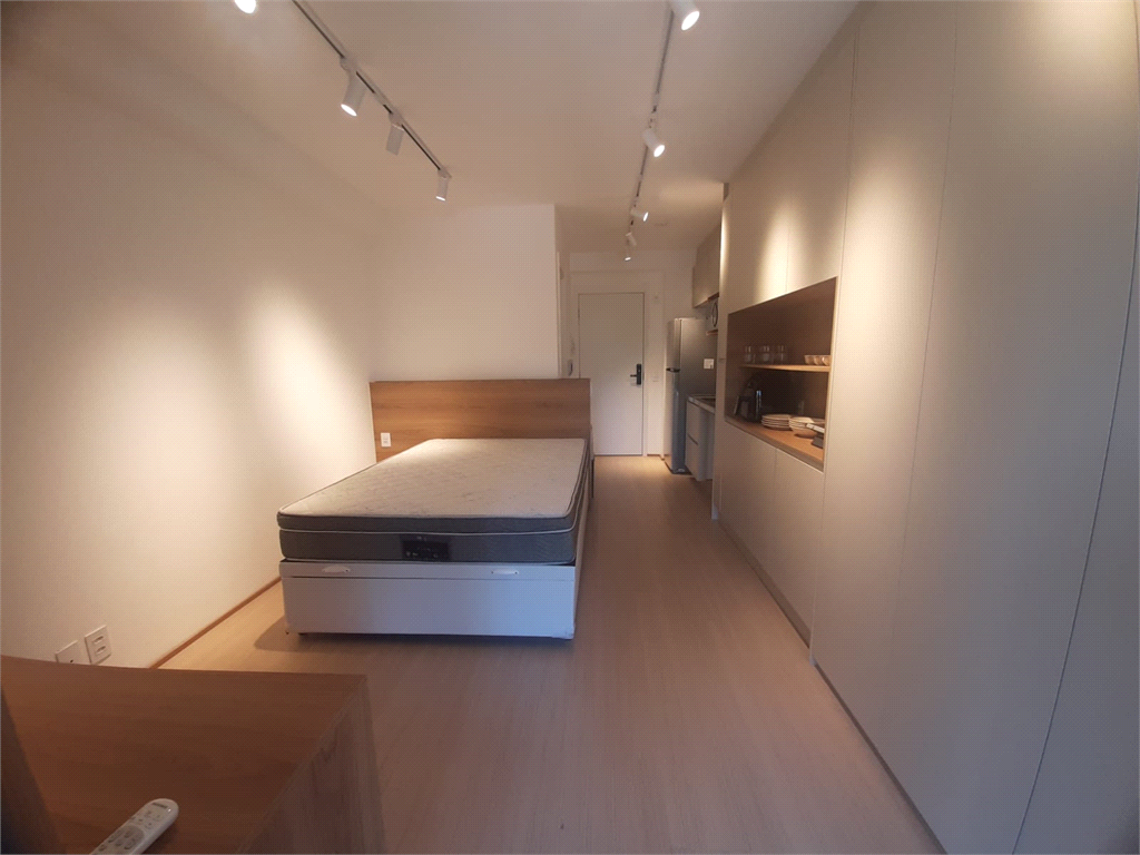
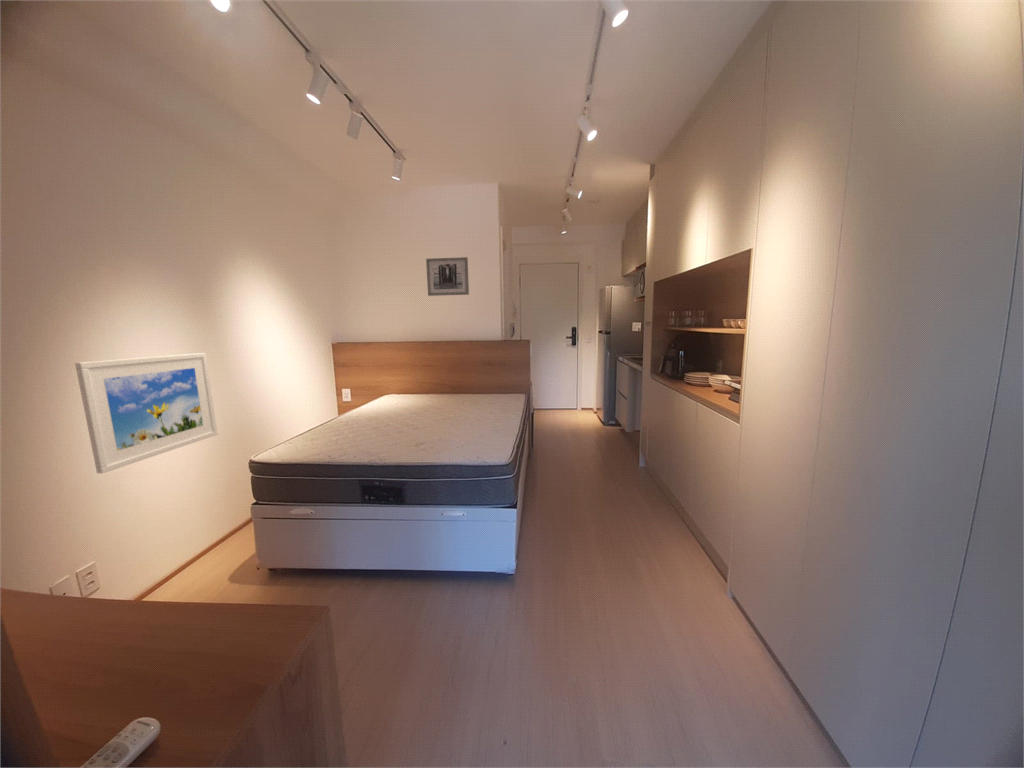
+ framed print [74,352,219,474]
+ wall art [425,256,470,297]
